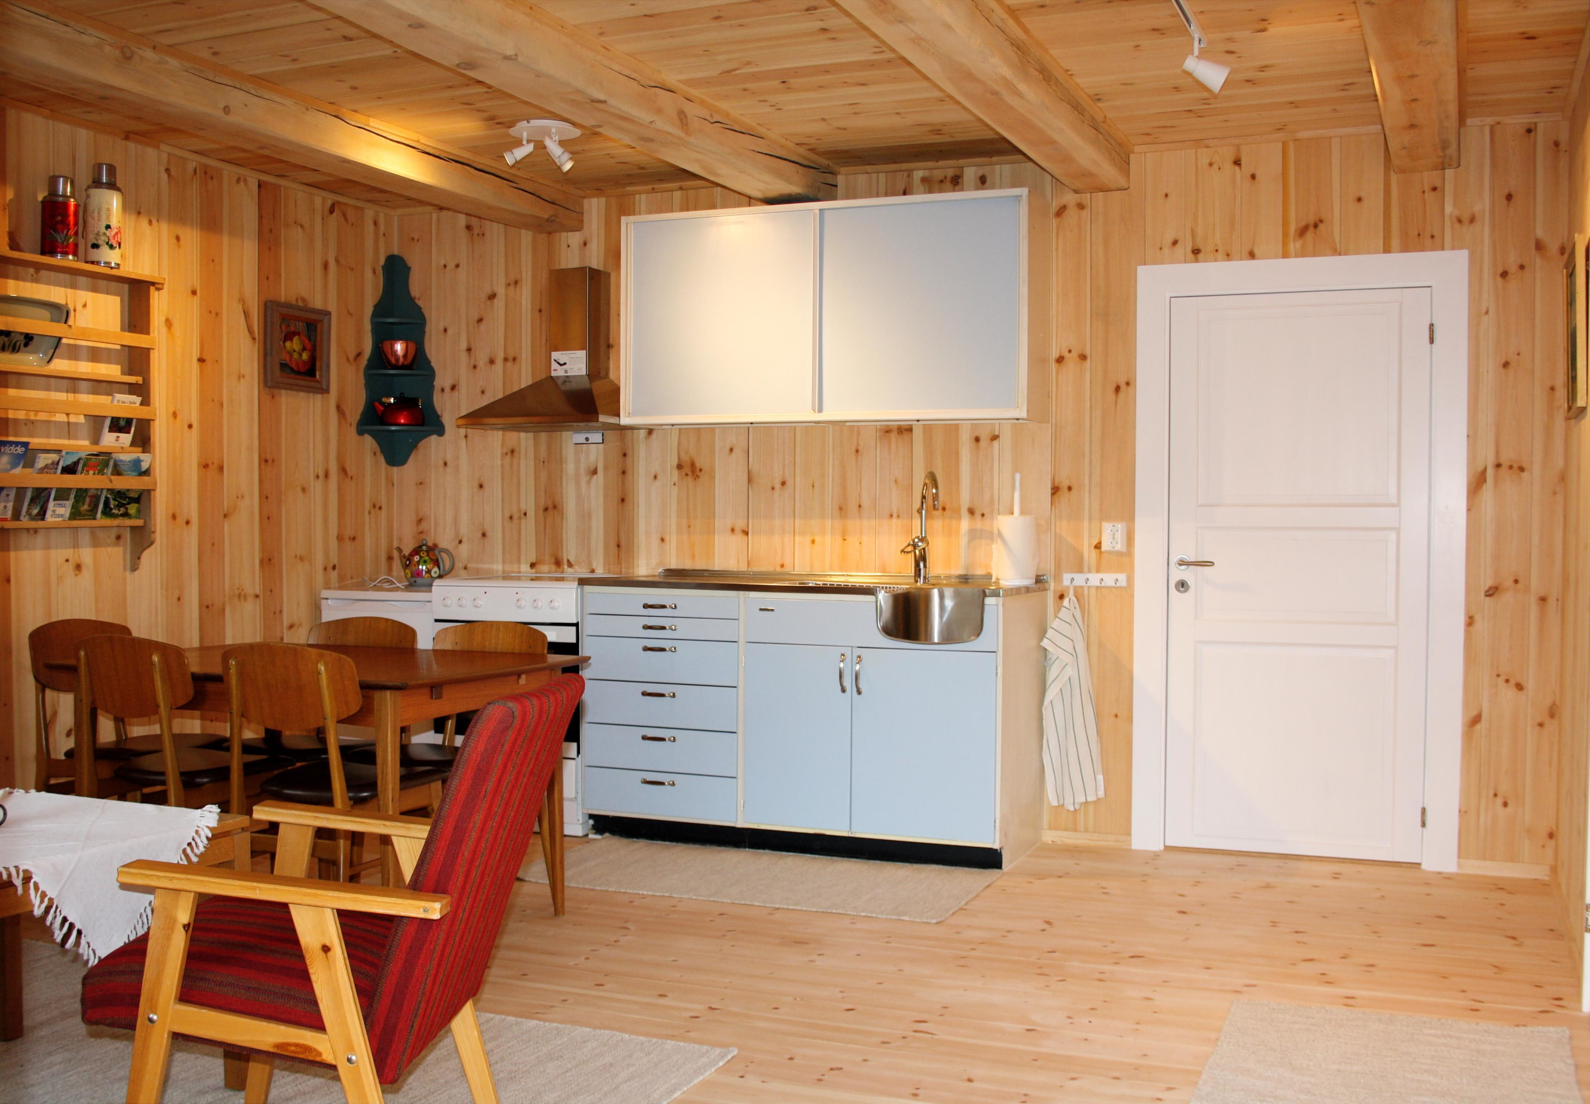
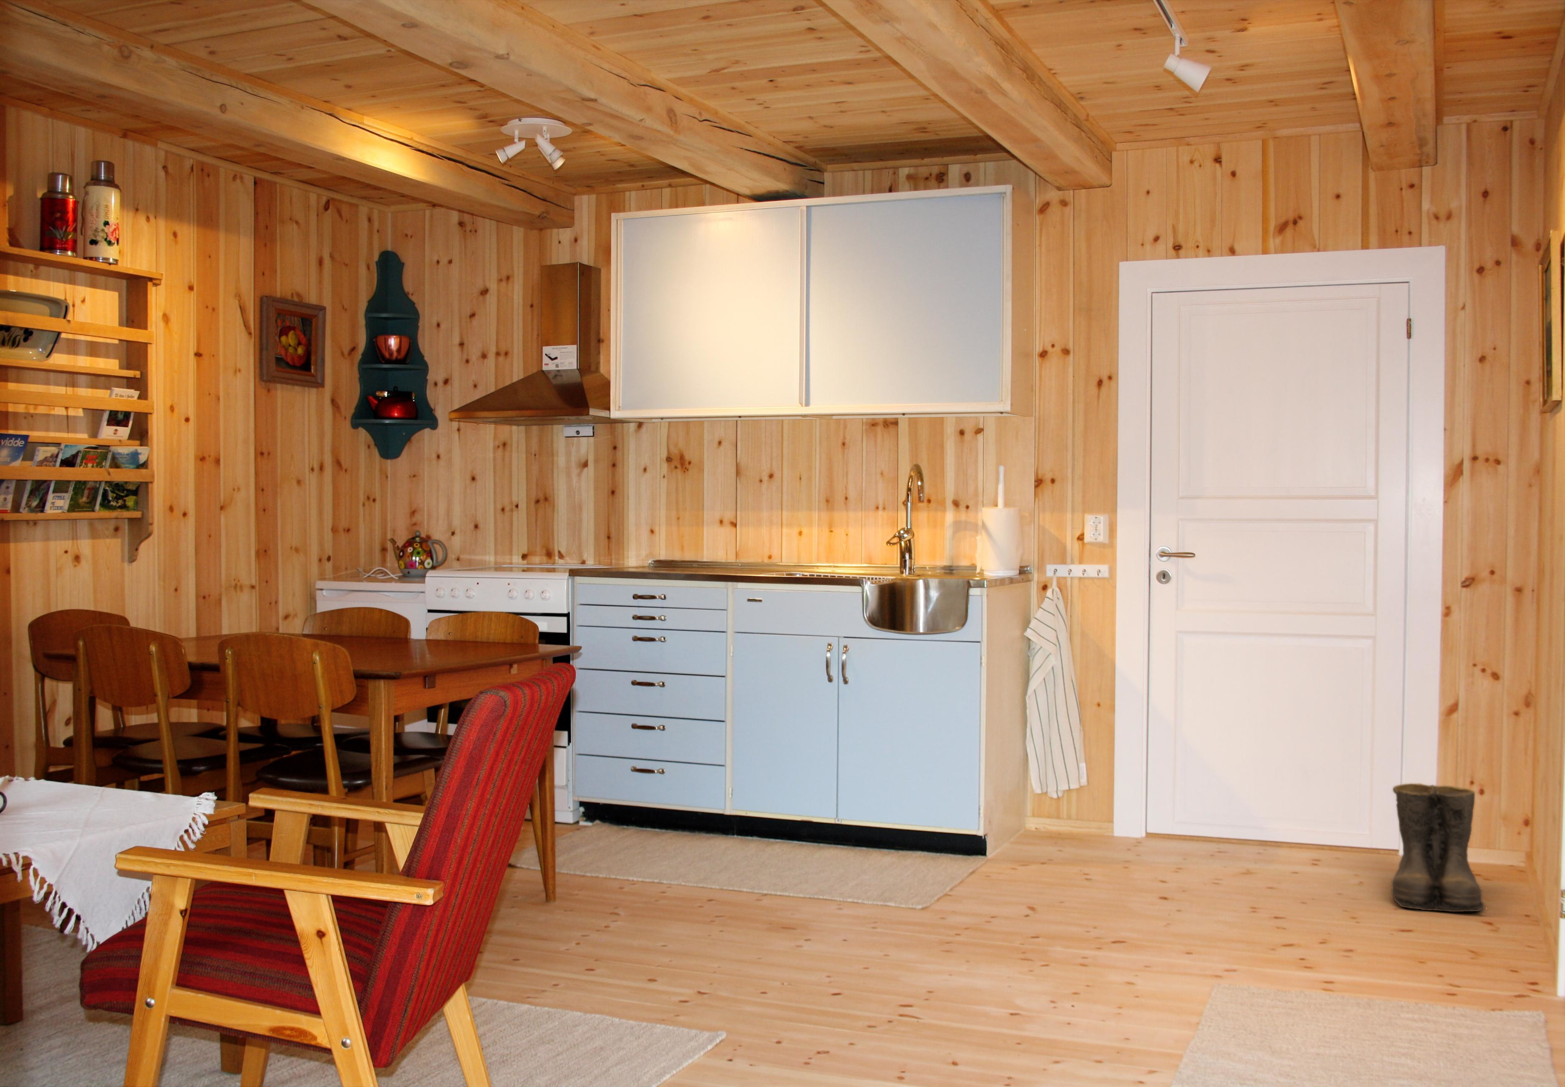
+ boots [1391,783,1485,912]
